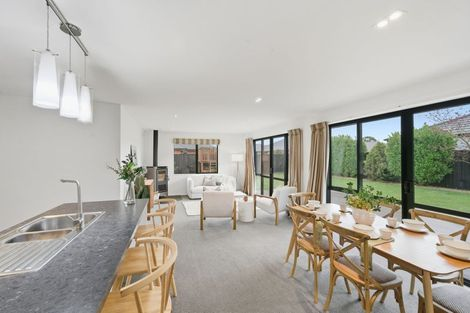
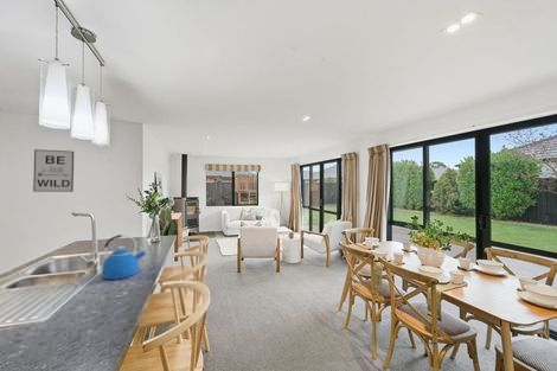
+ wall art [32,148,75,193]
+ kettle [101,234,148,281]
